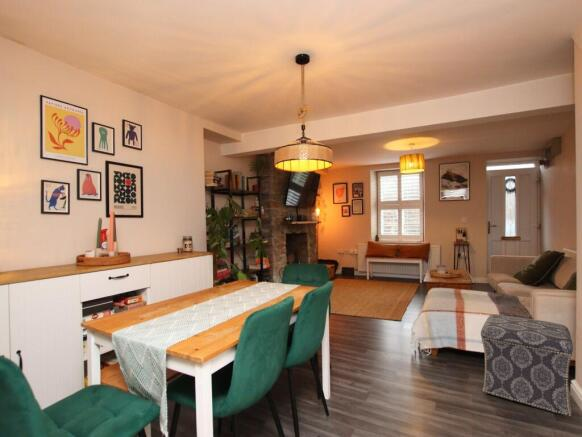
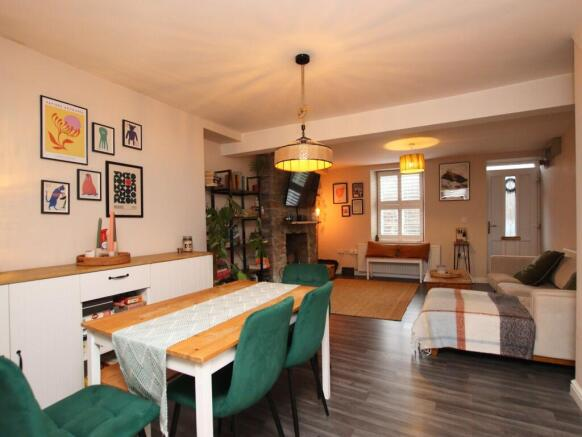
- ottoman [480,313,574,418]
